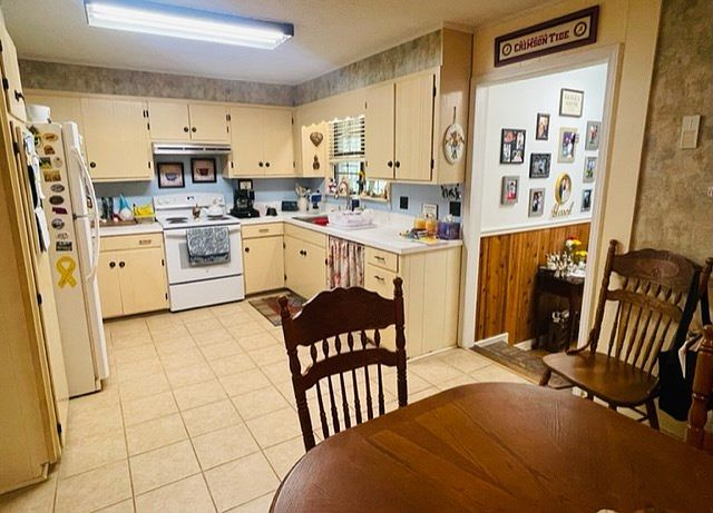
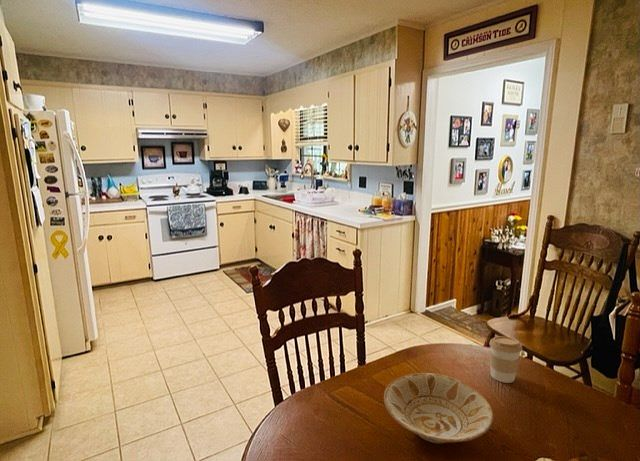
+ bowl [383,372,494,444]
+ coffee cup [488,335,523,384]
